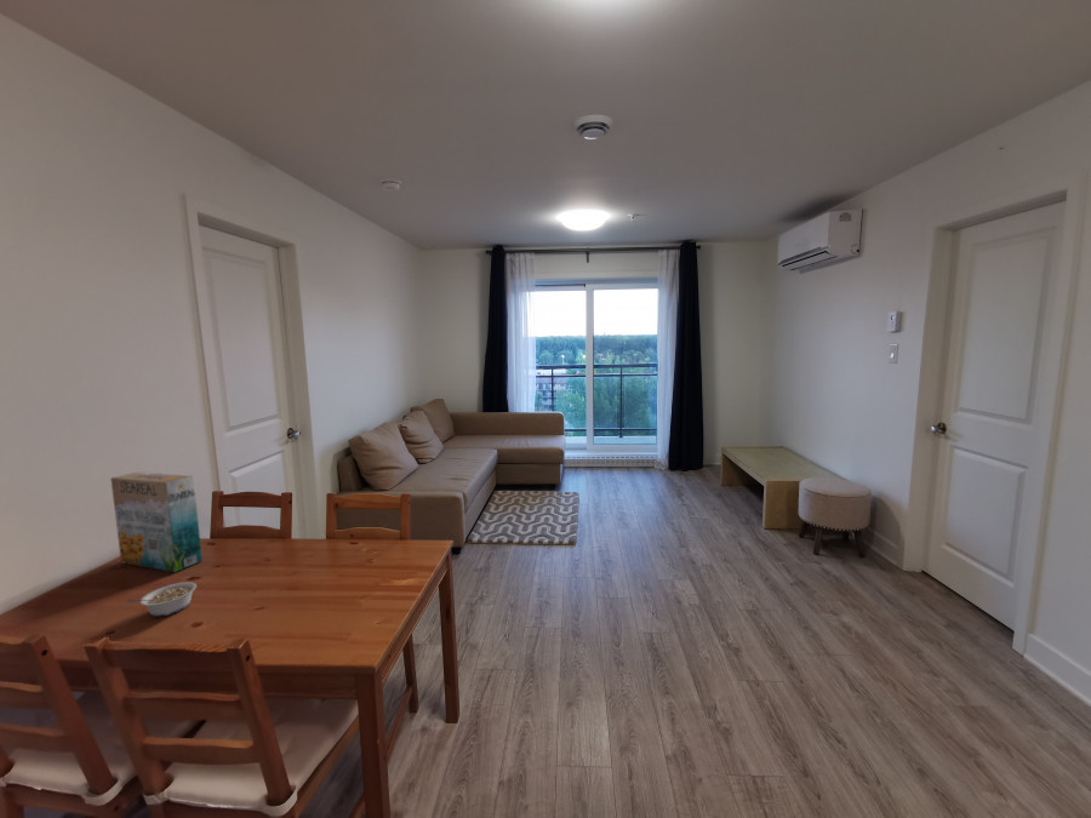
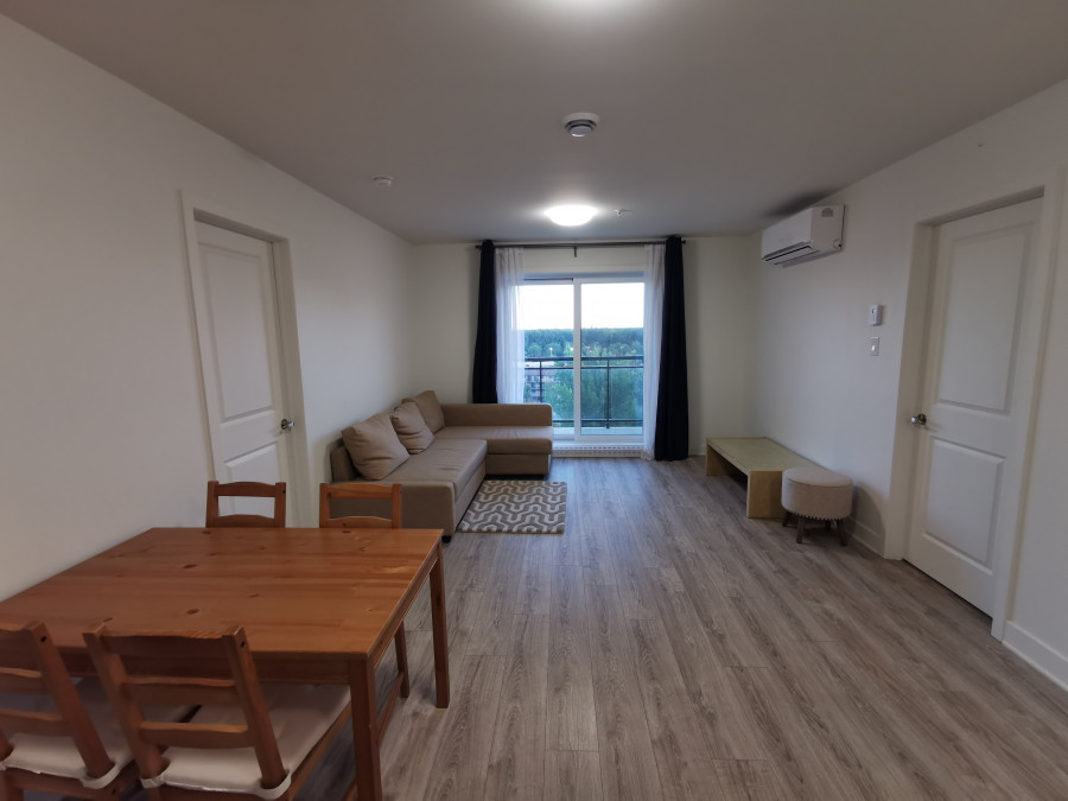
- legume [126,580,198,618]
- cereal box [109,470,204,573]
